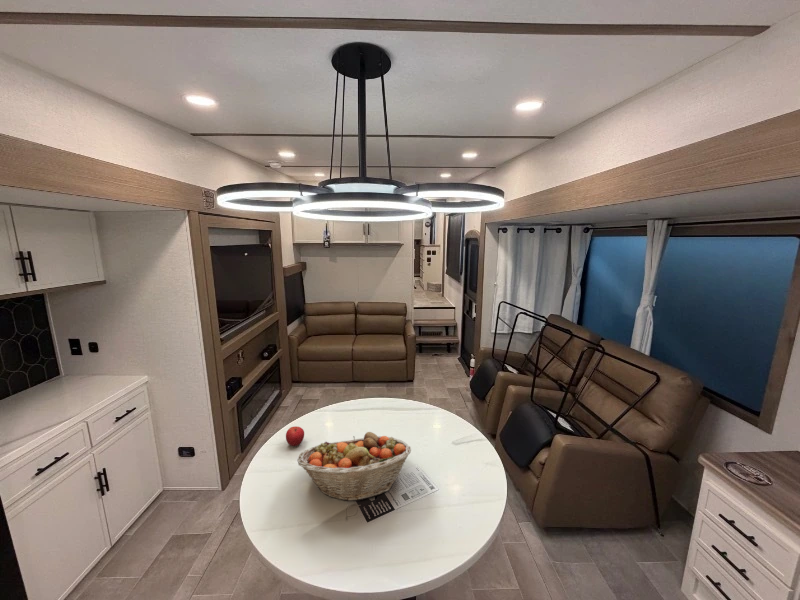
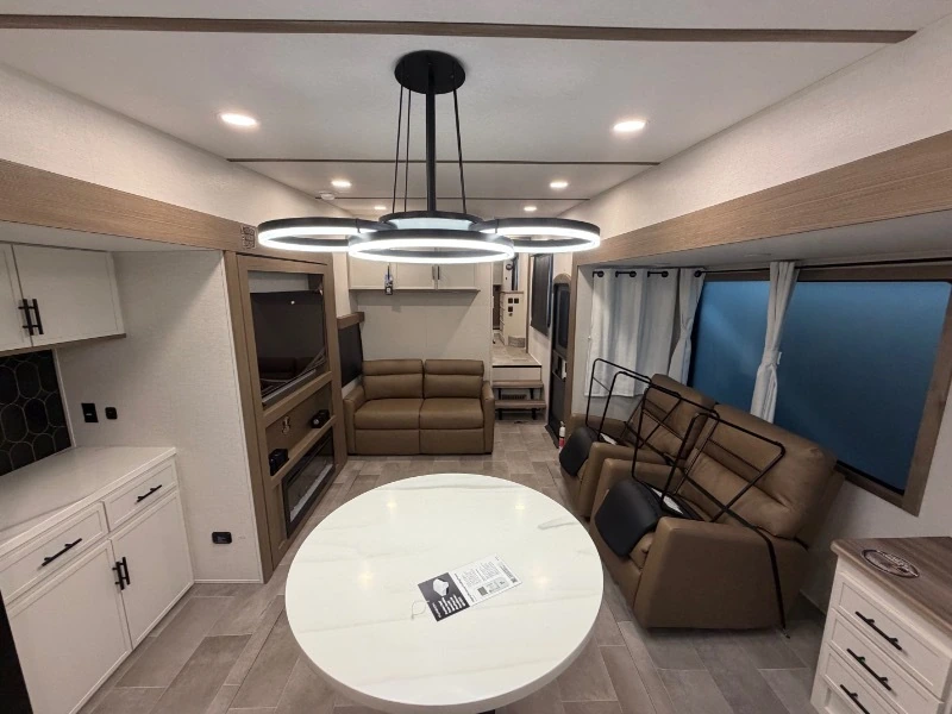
- fruit basket [296,431,412,502]
- fruit [285,425,305,447]
